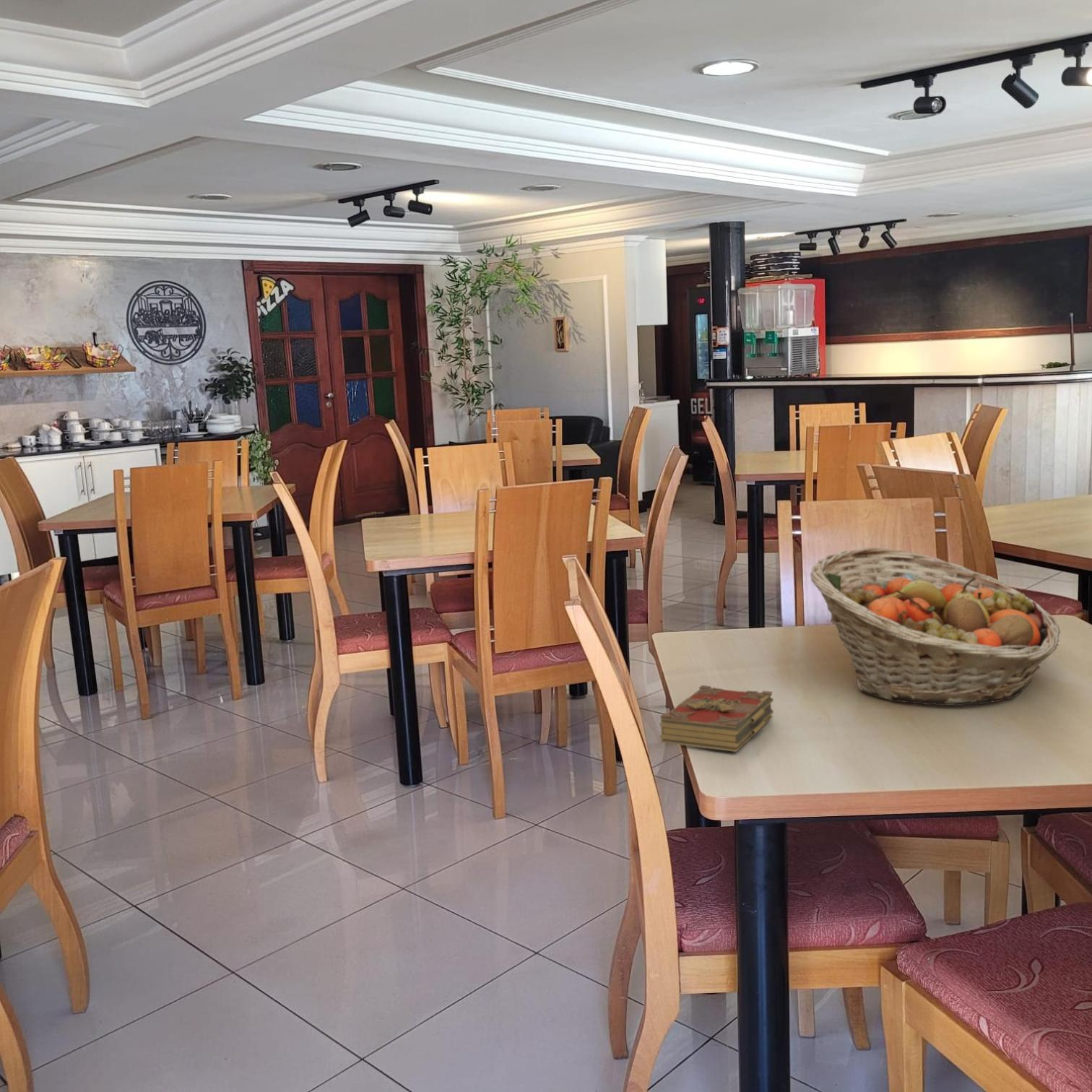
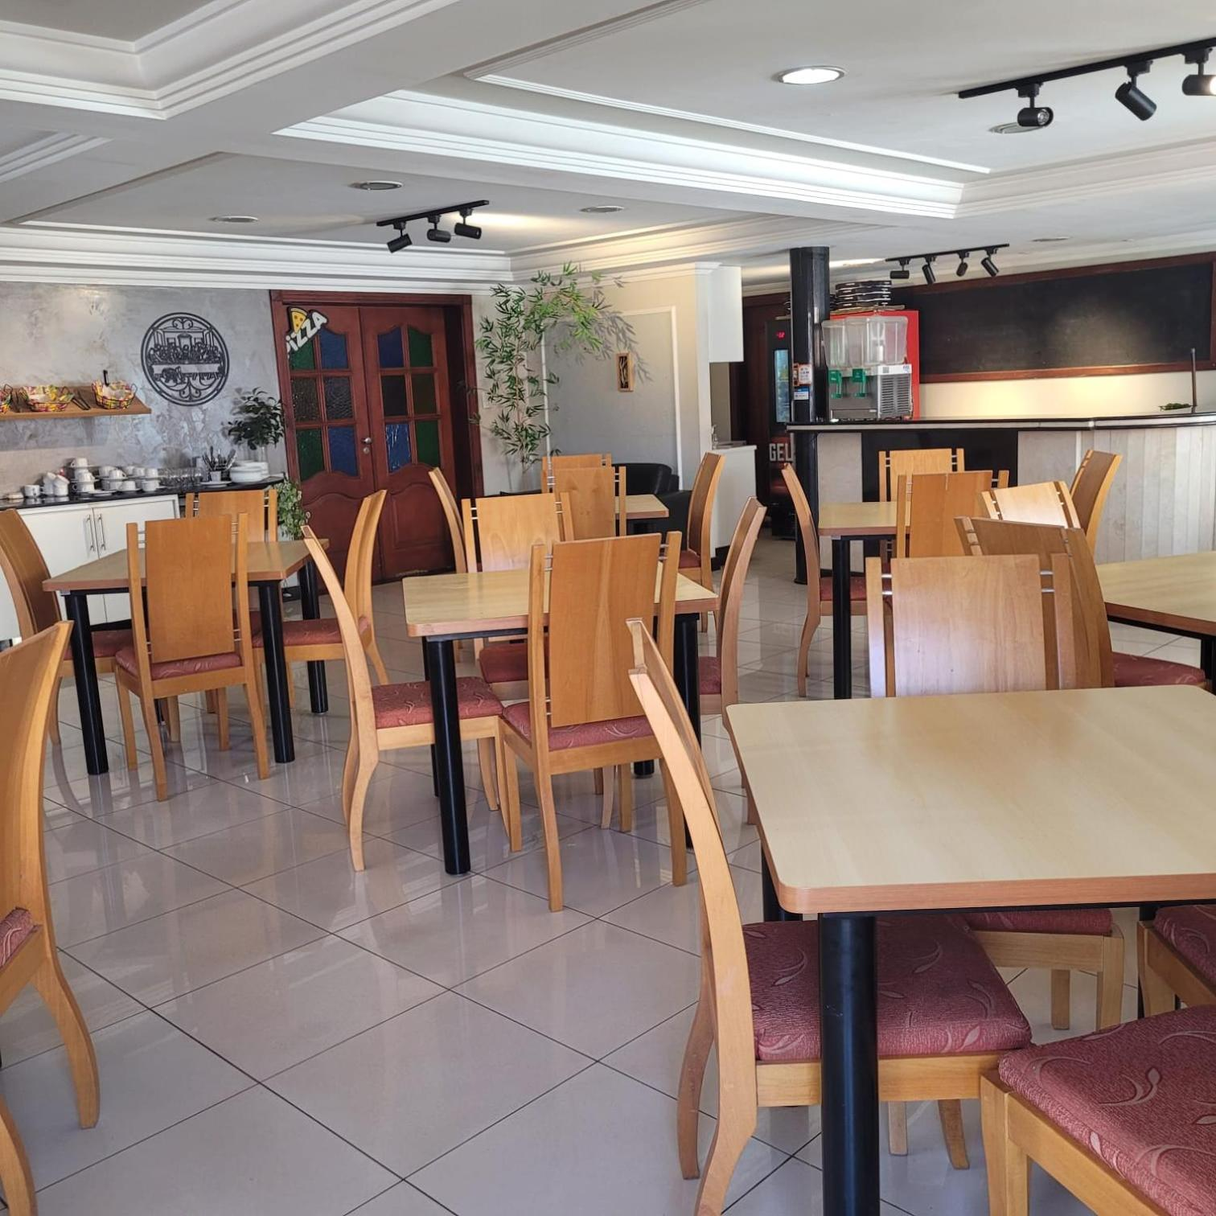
- book [659,685,774,753]
- fruit basket [810,547,1061,706]
